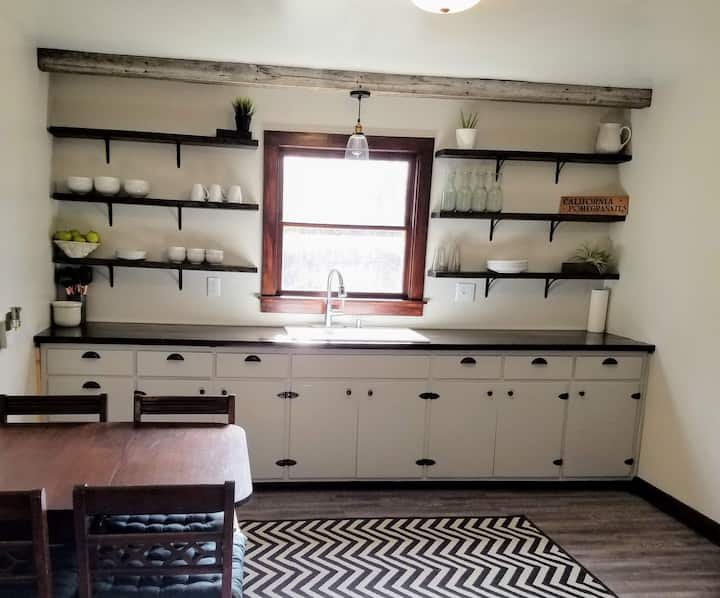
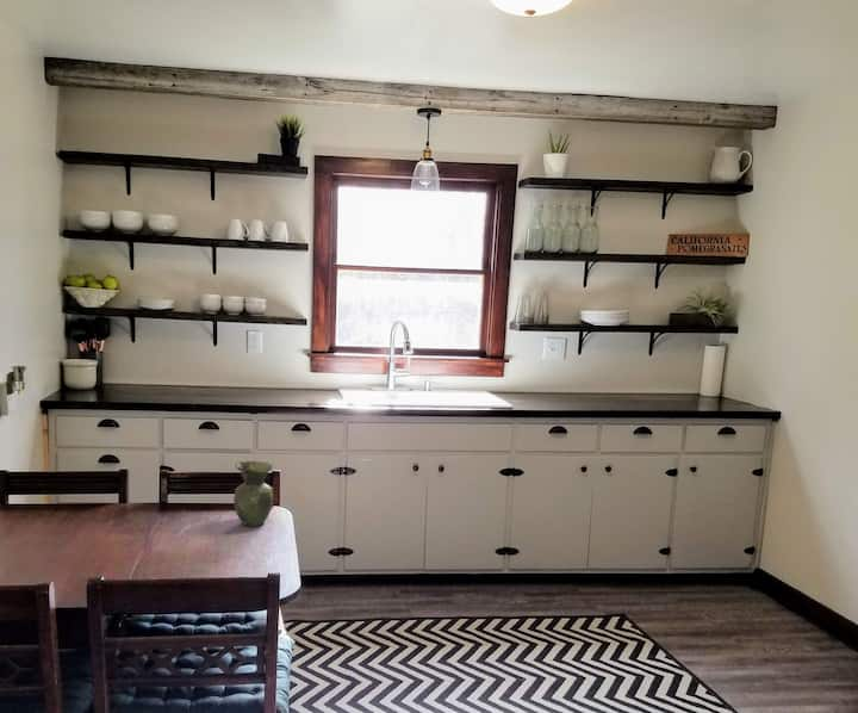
+ vase [232,460,274,527]
